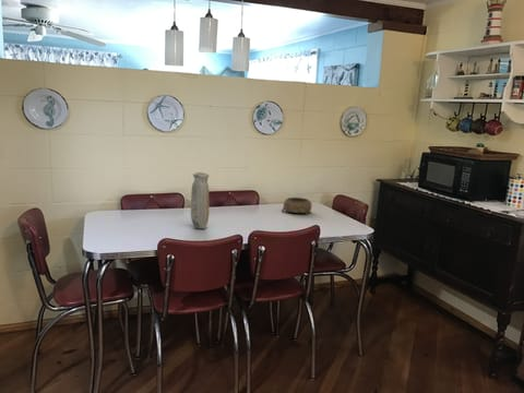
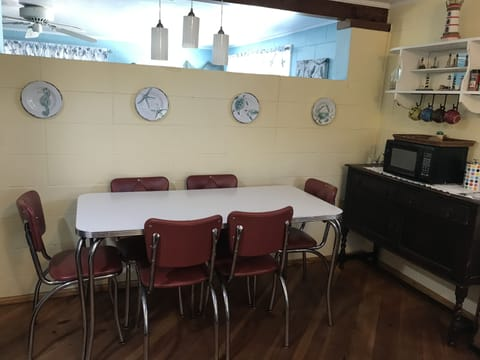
- decorative bowl [281,196,312,216]
- vase [190,171,211,229]
